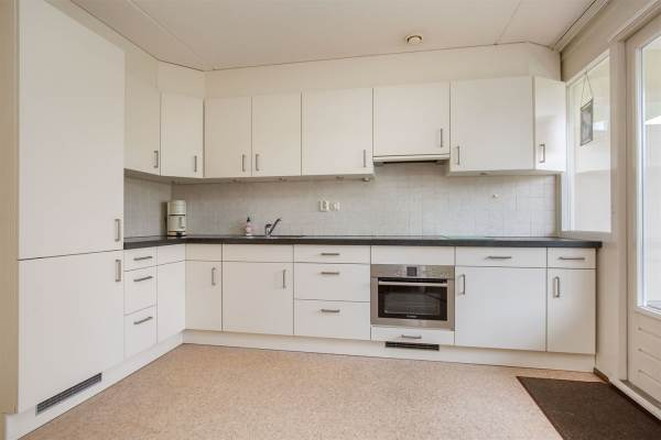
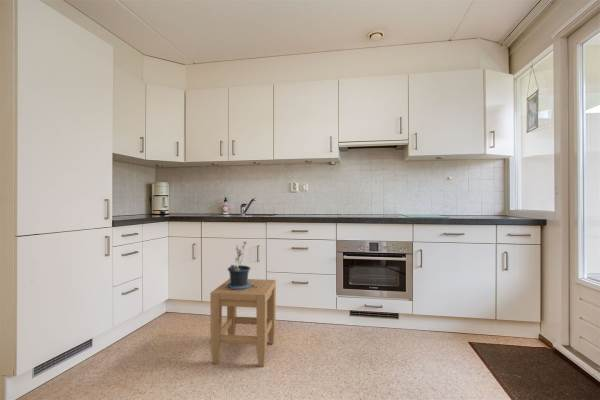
+ stool [209,278,277,368]
+ potted plant [227,241,258,290]
